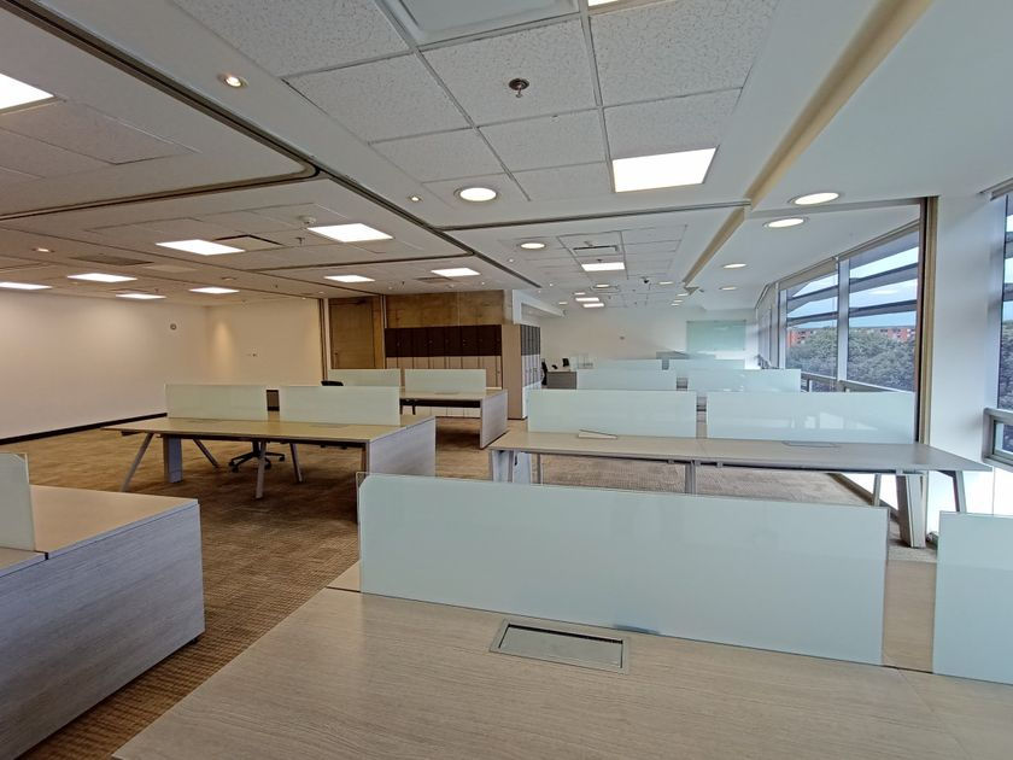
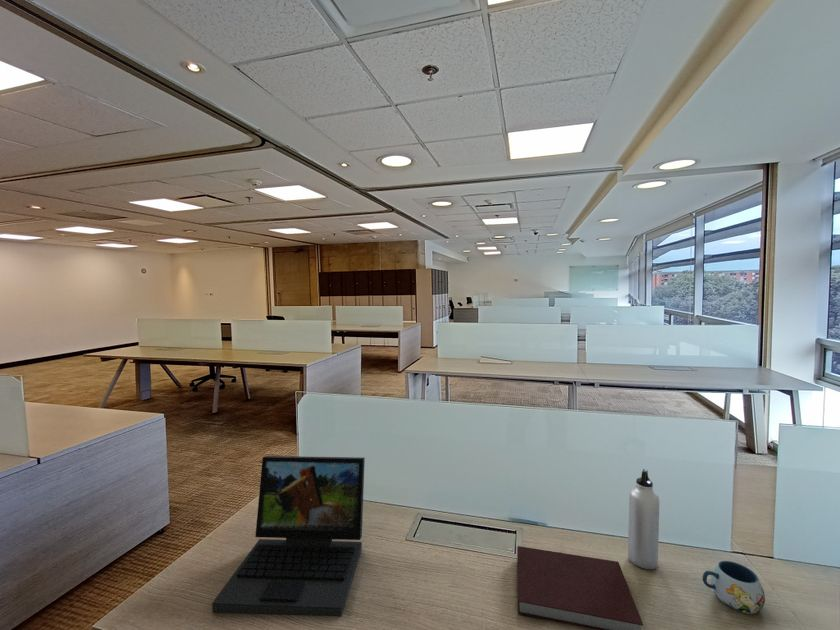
+ notebook [516,545,644,630]
+ mug [702,560,766,615]
+ laptop [211,455,366,618]
+ water bottle [627,468,660,570]
